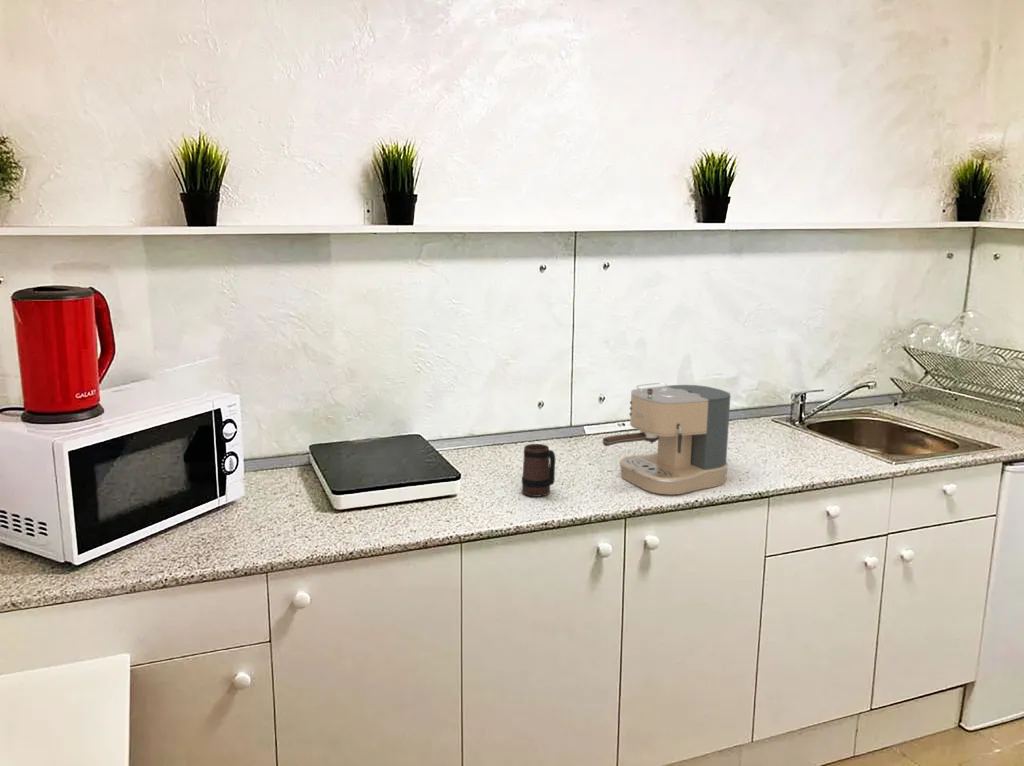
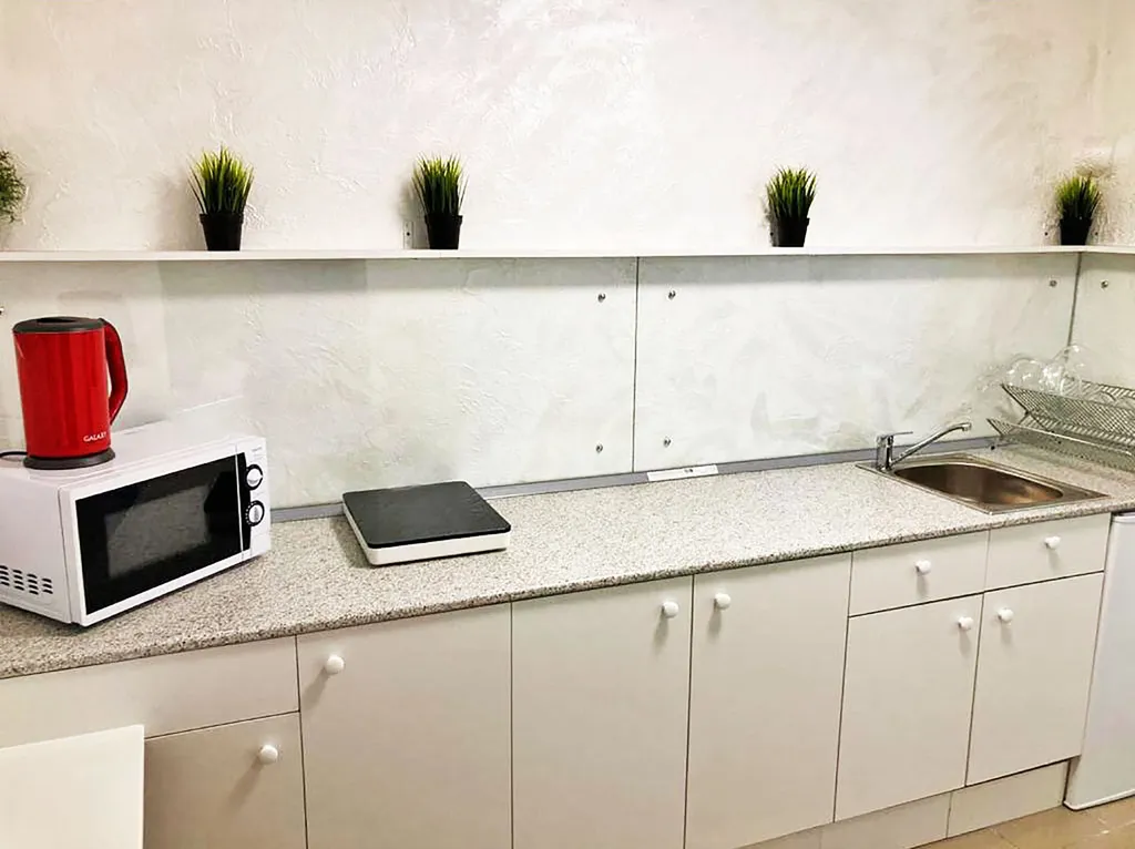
- coffee maker [602,382,732,495]
- mug [521,443,556,498]
